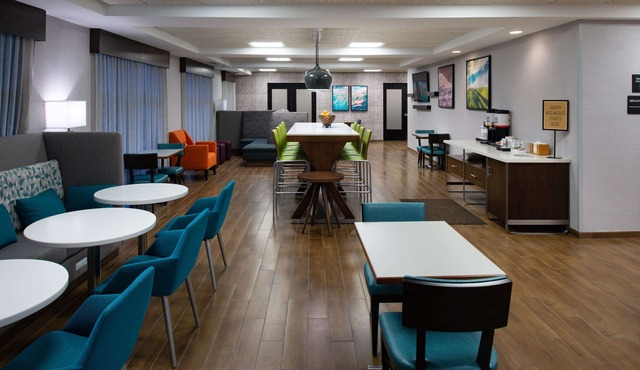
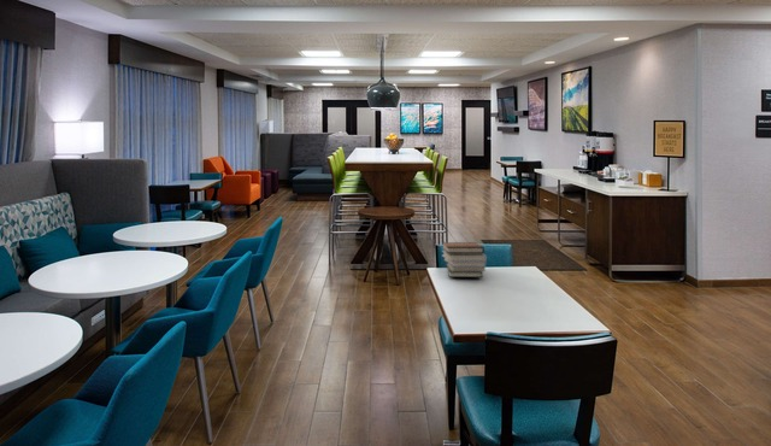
+ book stack [441,241,488,278]
